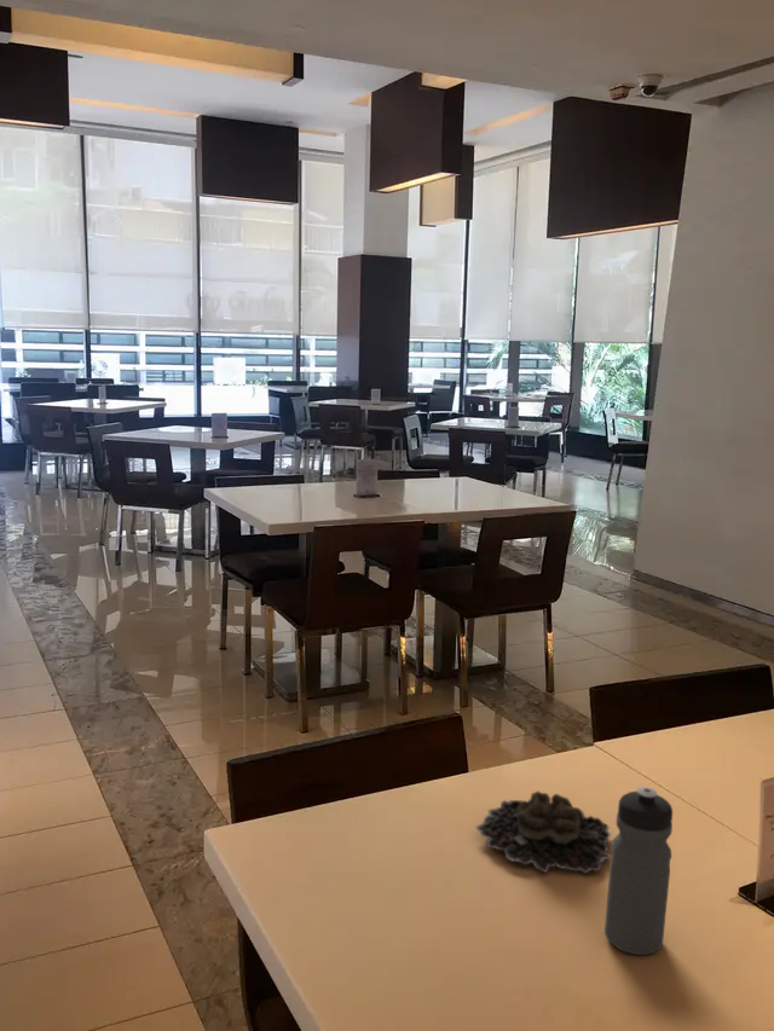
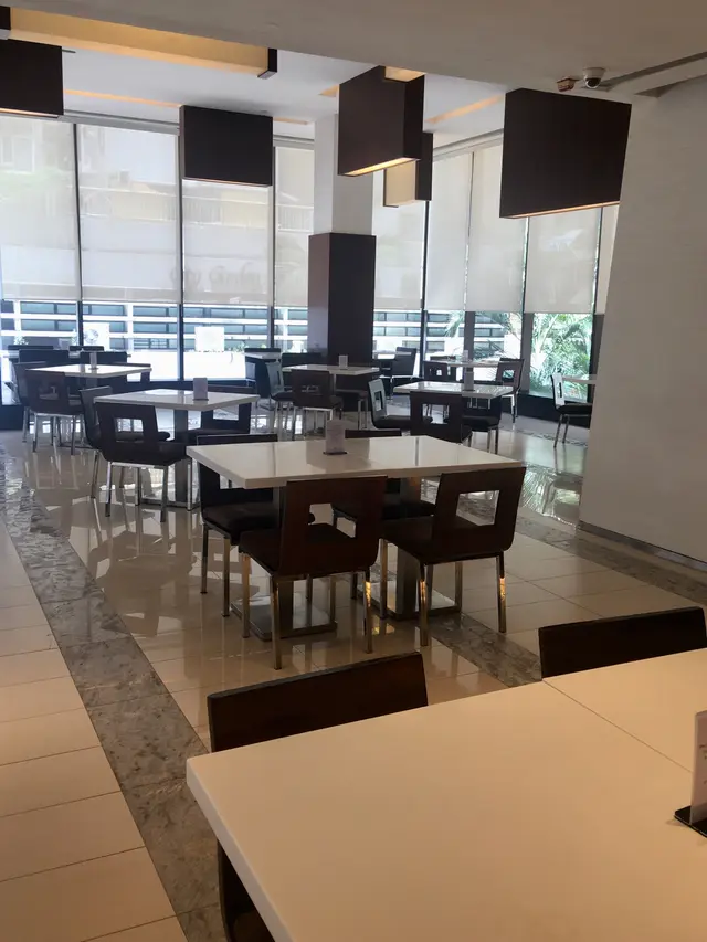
- water bottle [603,786,674,956]
- succulent plant [474,789,612,874]
